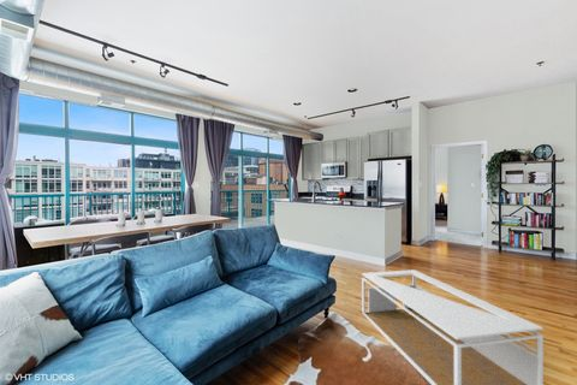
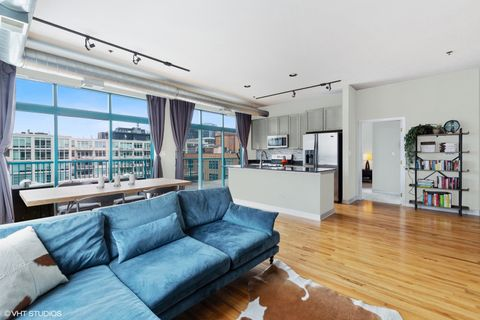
- coffee table [361,268,545,385]
